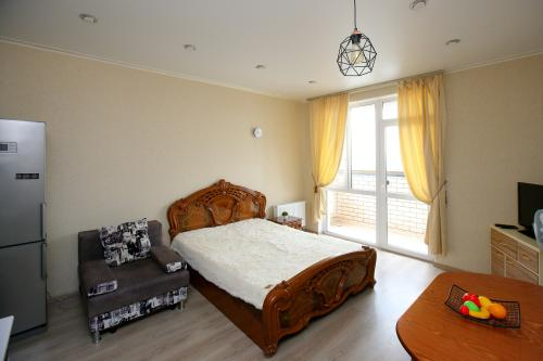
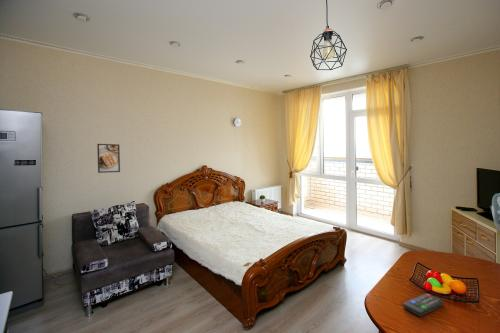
+ remote control [402,293,444,317]
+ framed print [96,143,121,174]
